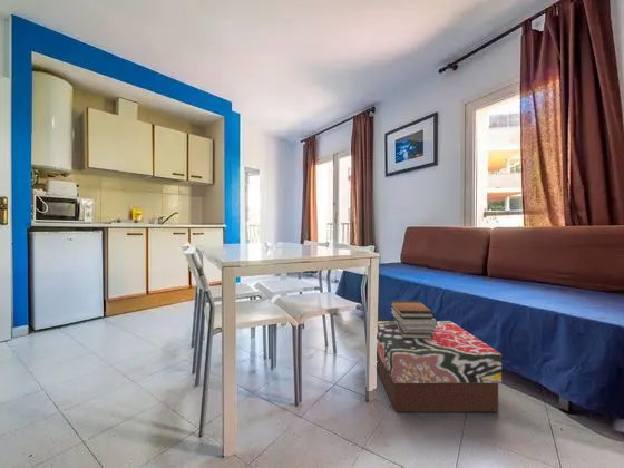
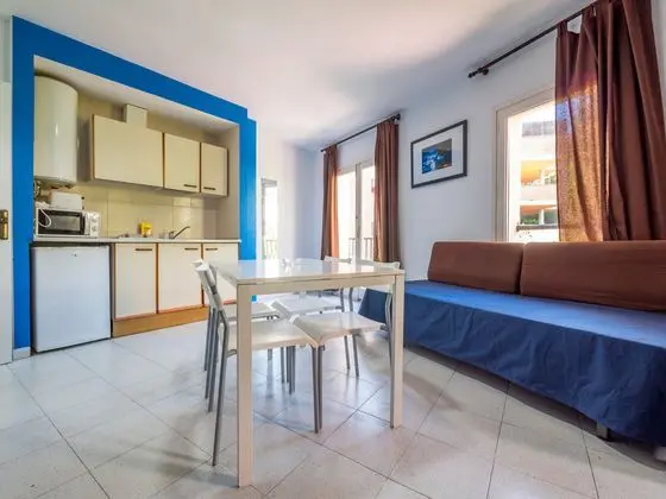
- book stack [389,300,437,339]
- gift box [376,320,503,413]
